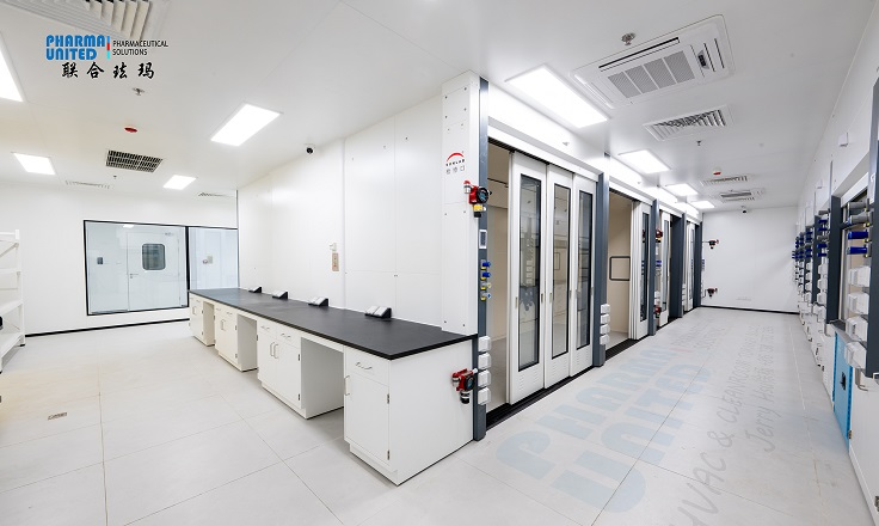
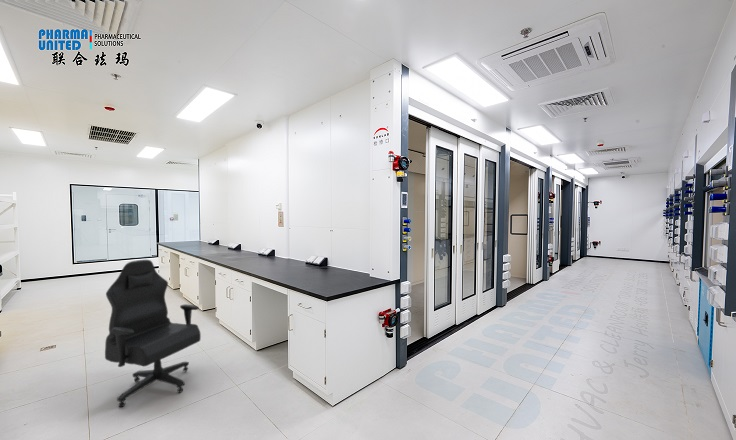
+ office chair [104,259,202,408]
